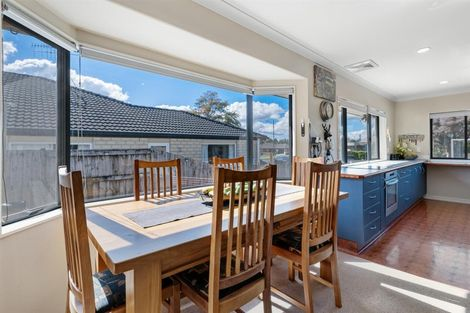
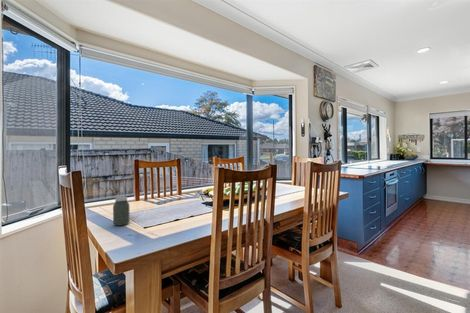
+ jar [112,196,130,227]
